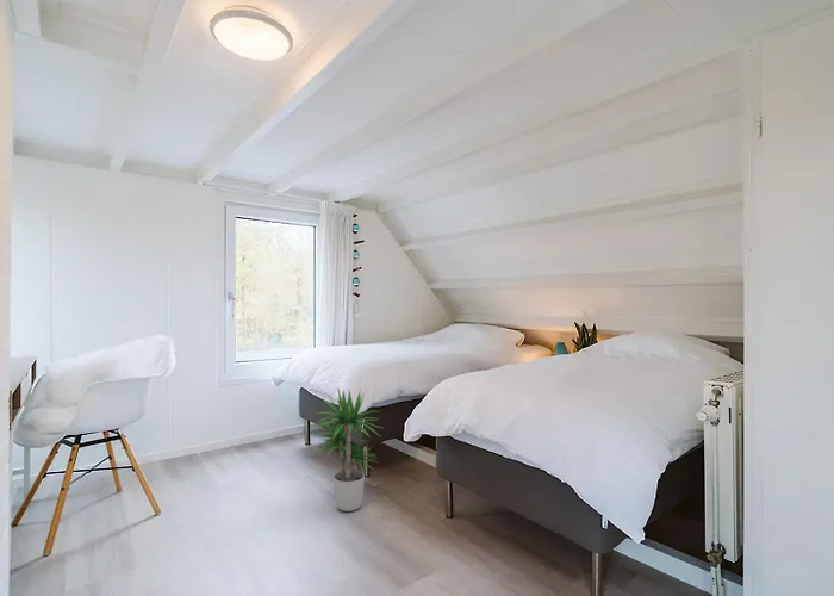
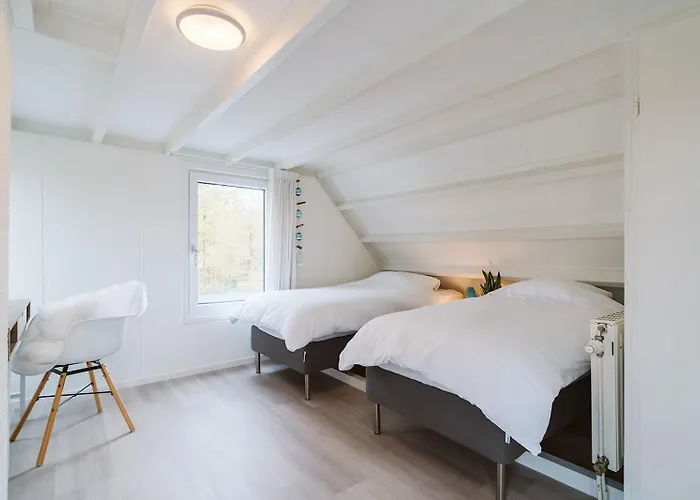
- potted plant [310,386,382,513]
